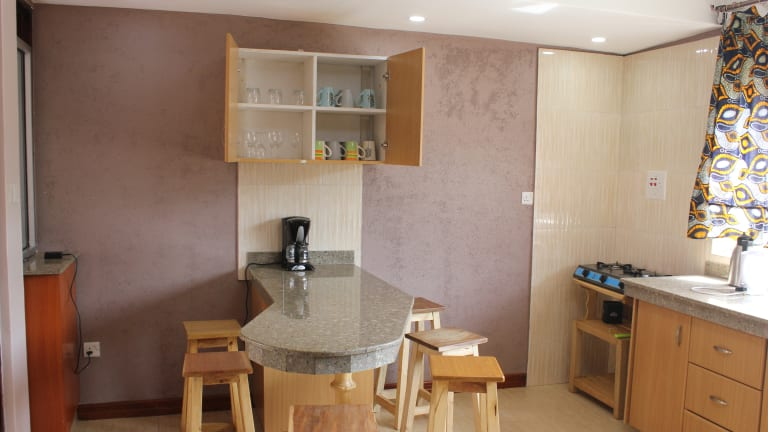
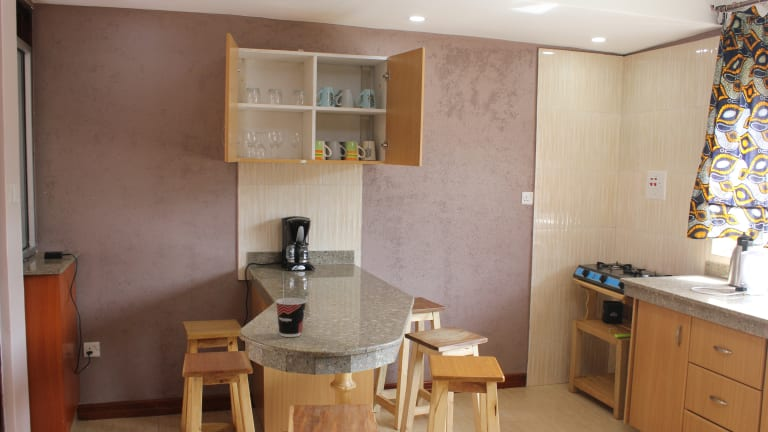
+ cup [275,297,307,338]
